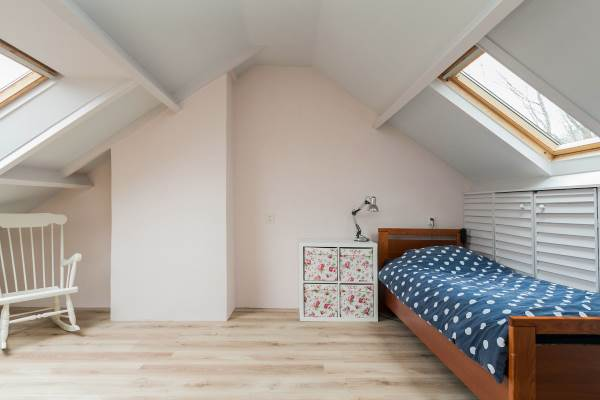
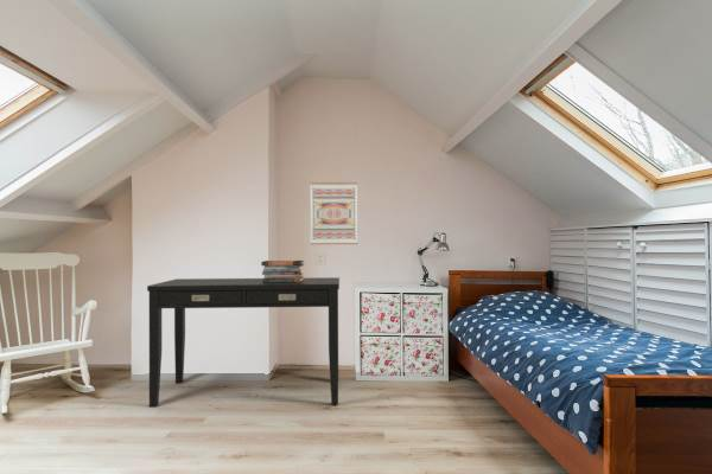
+ desk [146,276,341,409]
+ wall art [309,181,358,245]
+ book stack [260,260,305,282]
